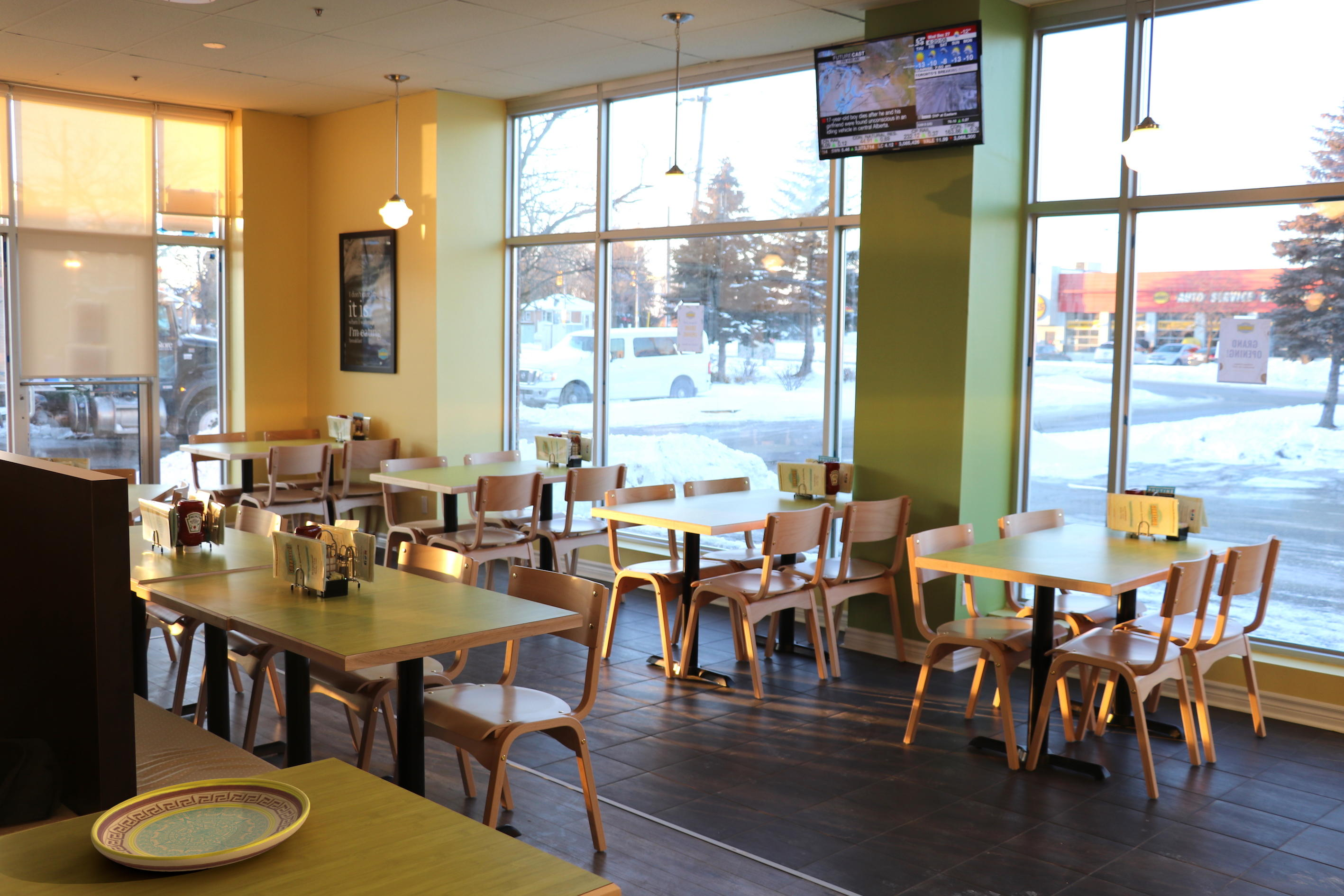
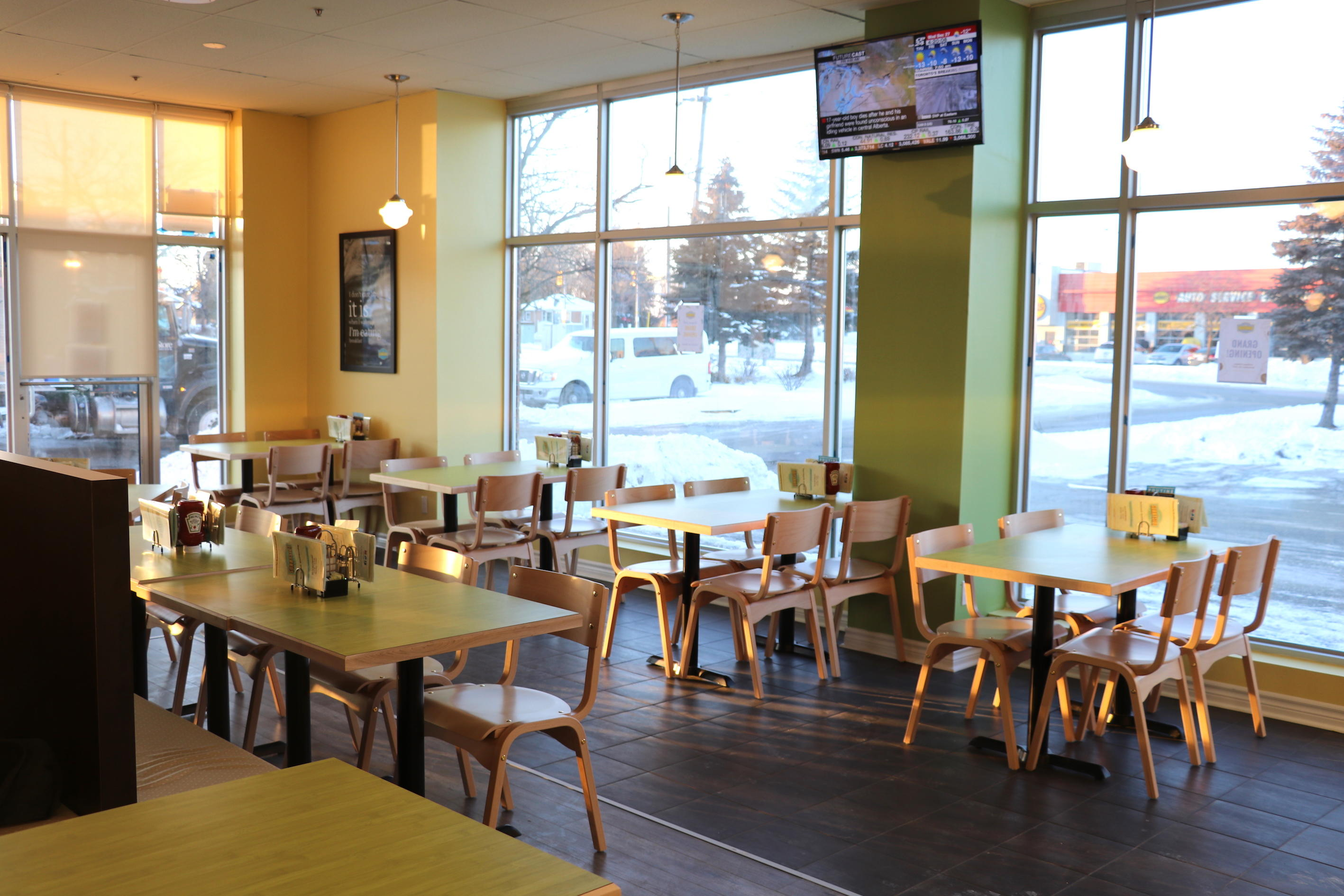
- plate [90,777,311,872]
